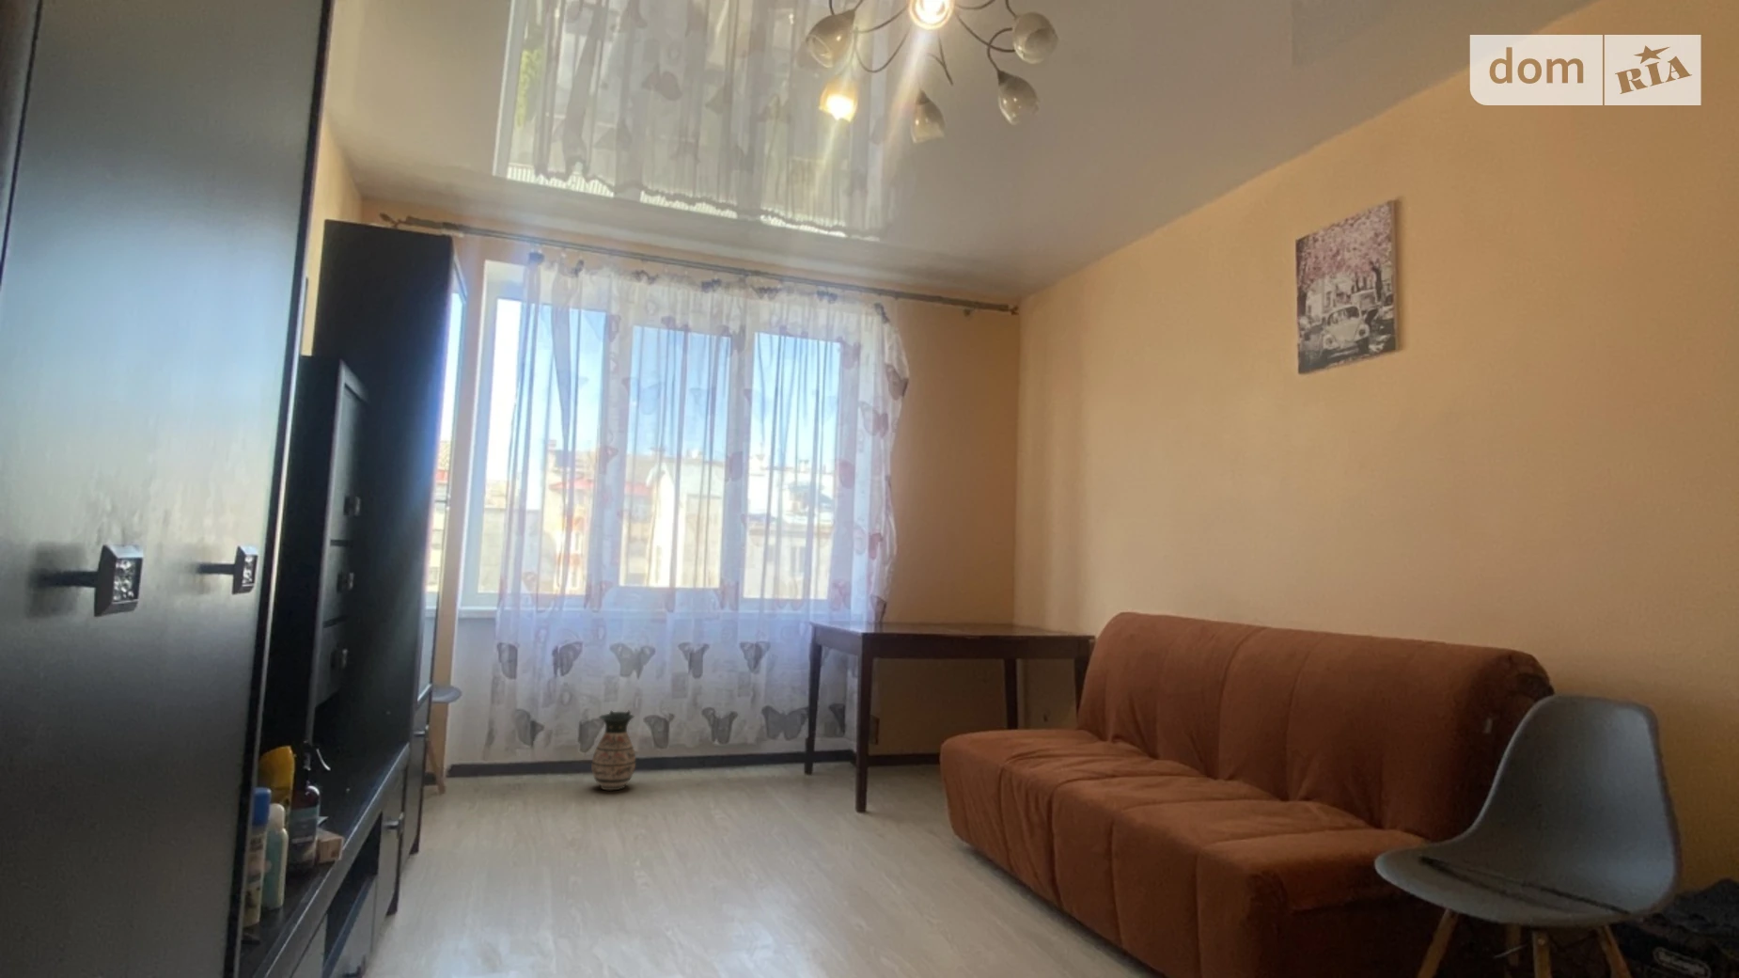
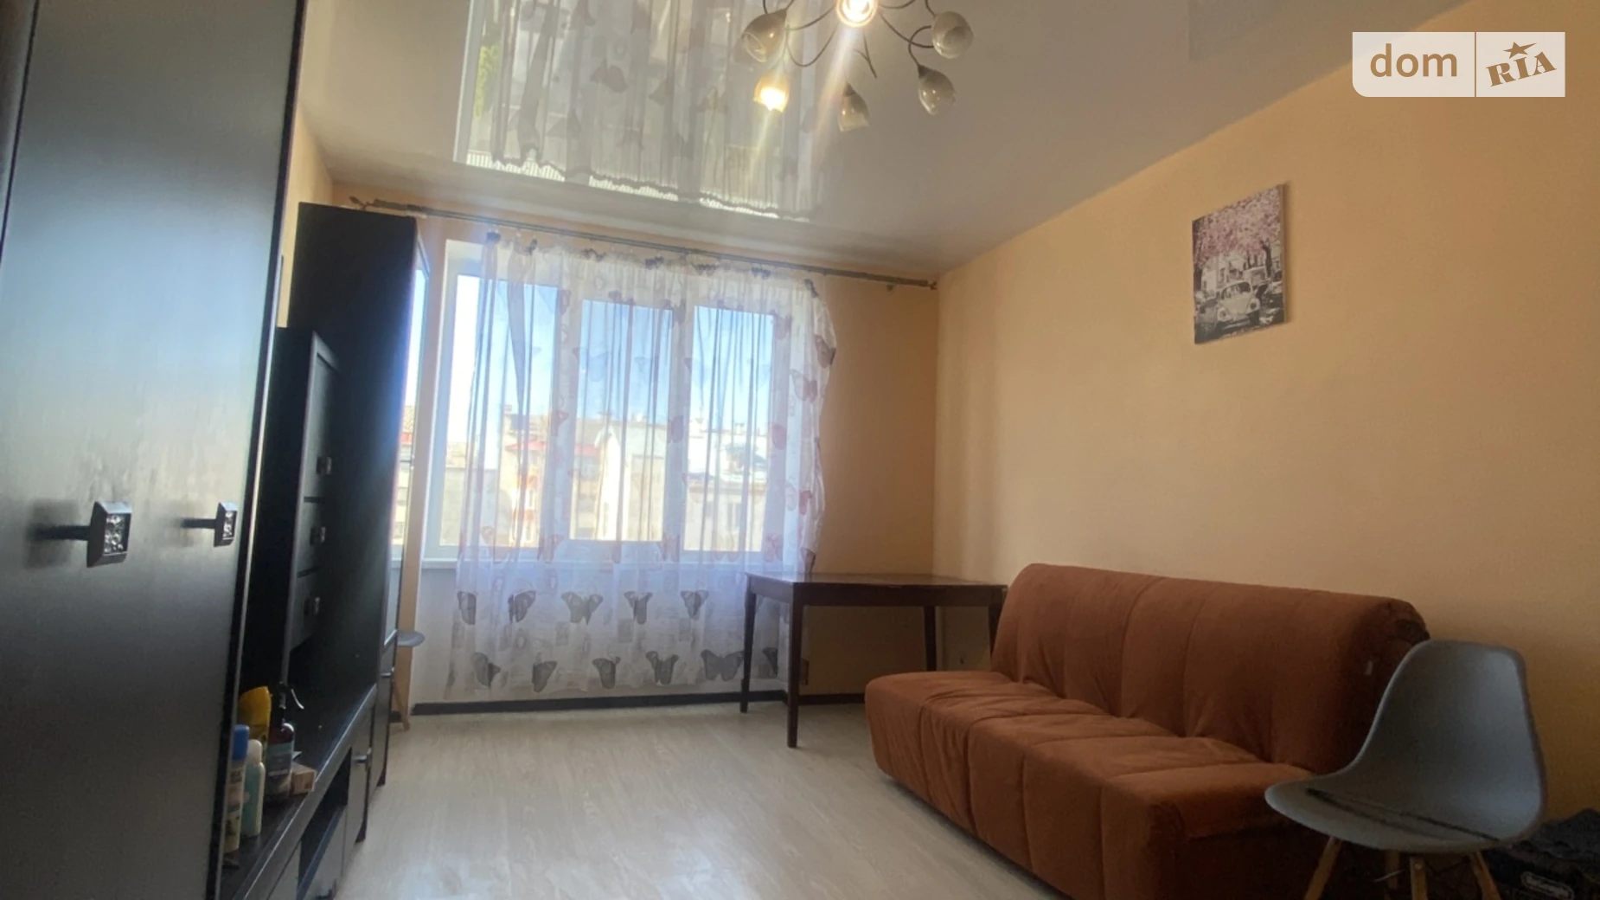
- ceramic jug [590,709,637,791]
